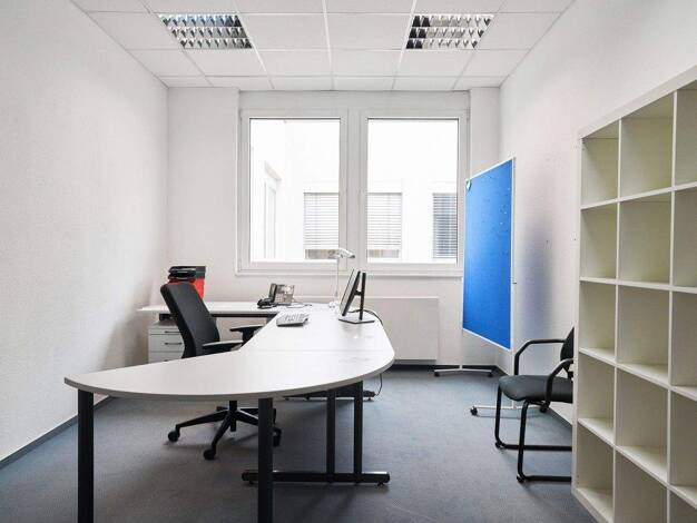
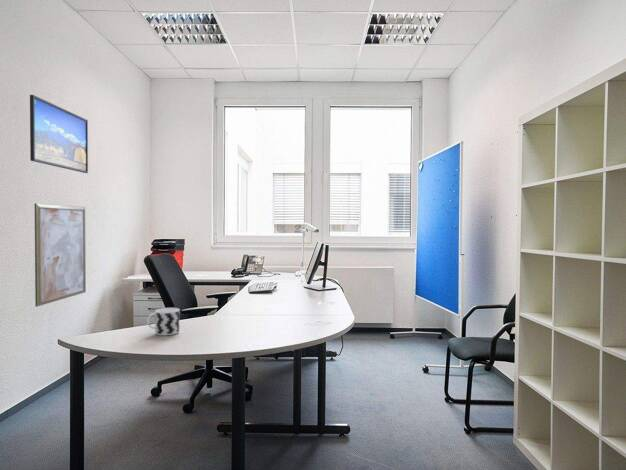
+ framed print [29,94,89,174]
+ cup [146,307,180,336]
+ wall art [34,202,87,308]
